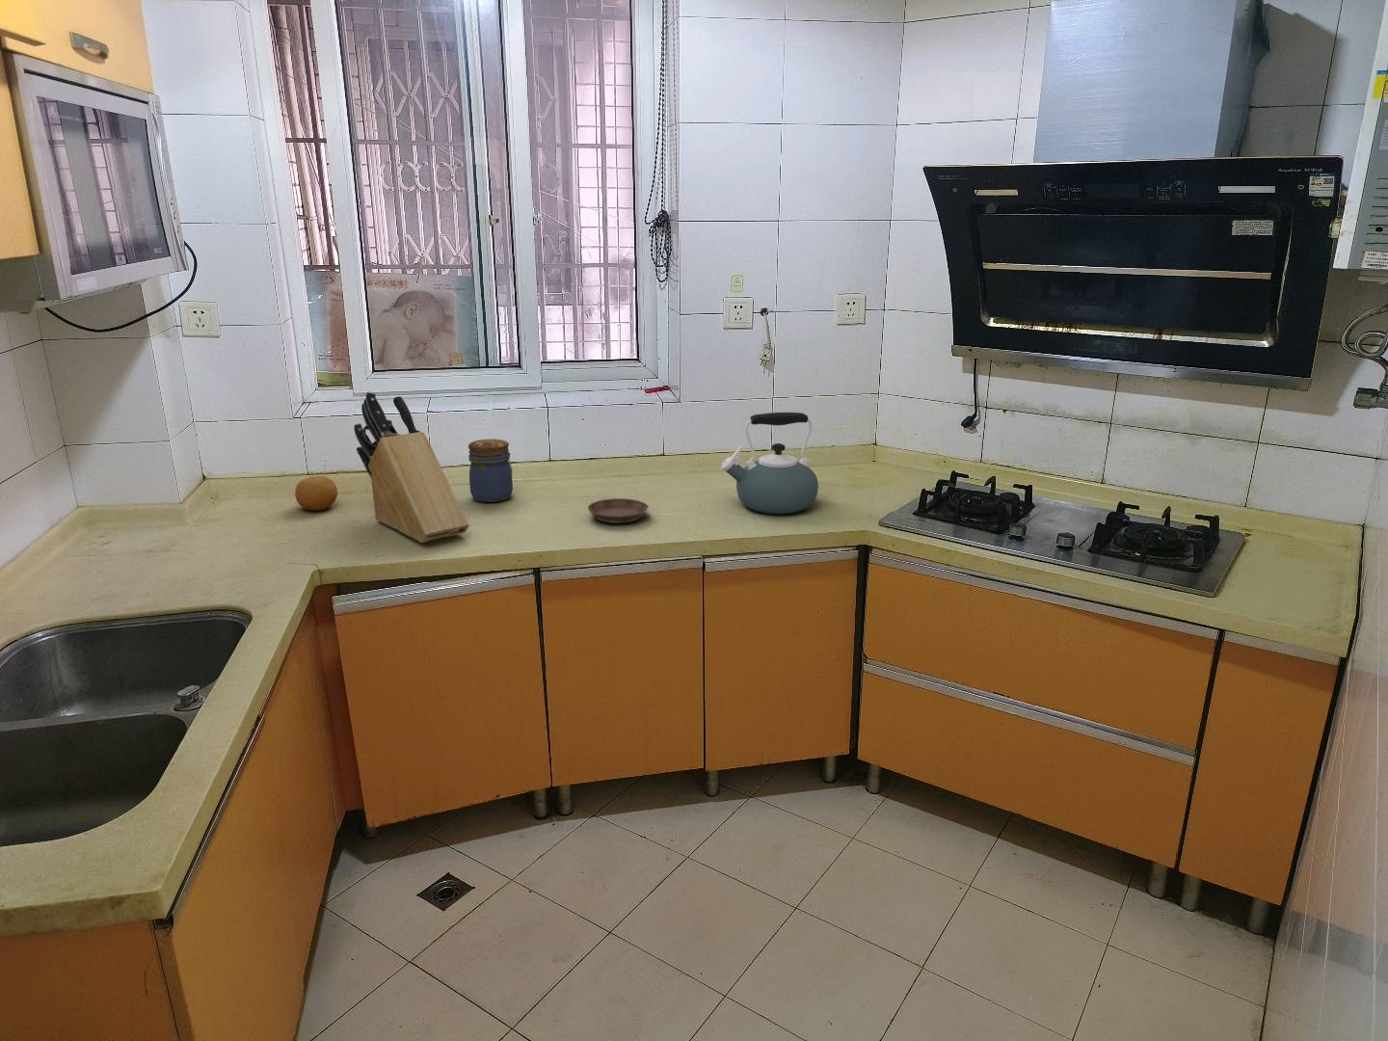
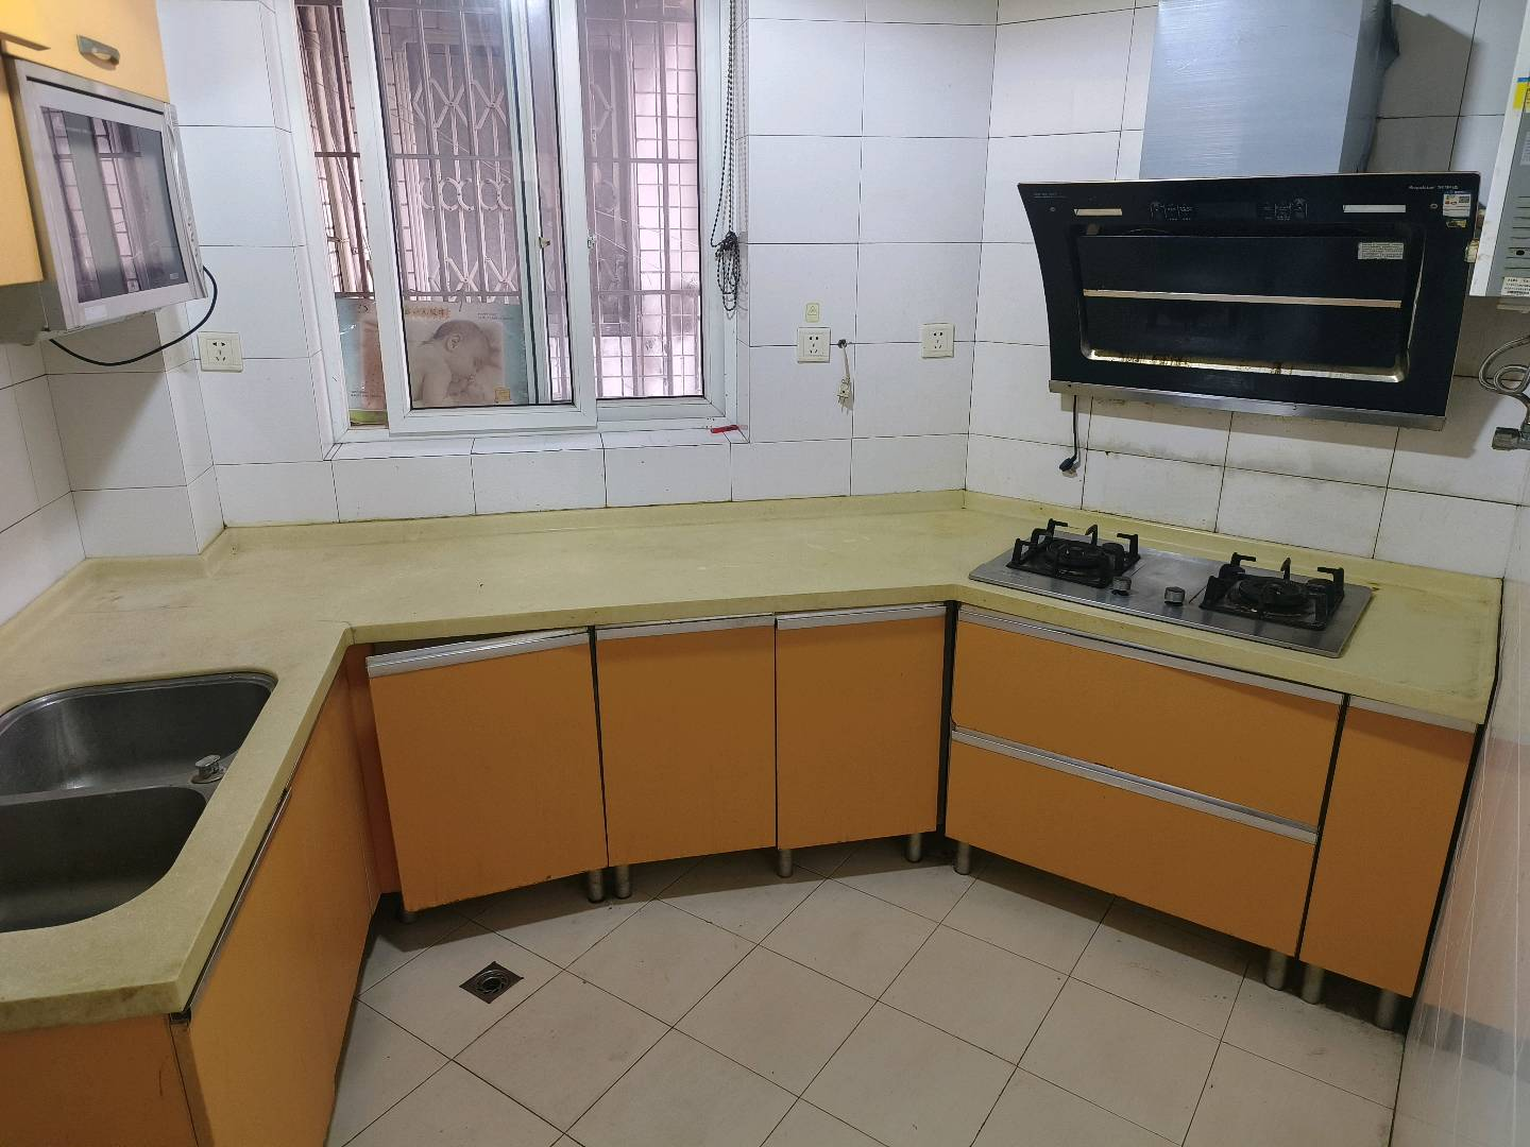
- saucer [587,498,649,525]
- fruit [294,476,339,512]
- knife block [353,390,470,543]
- jar [468,437,514,503]
- kettle [720,411,820,515]
